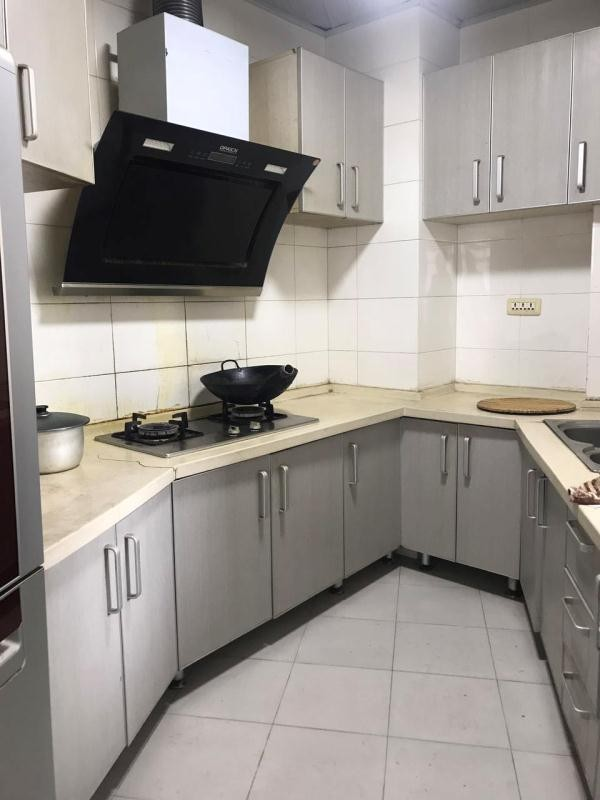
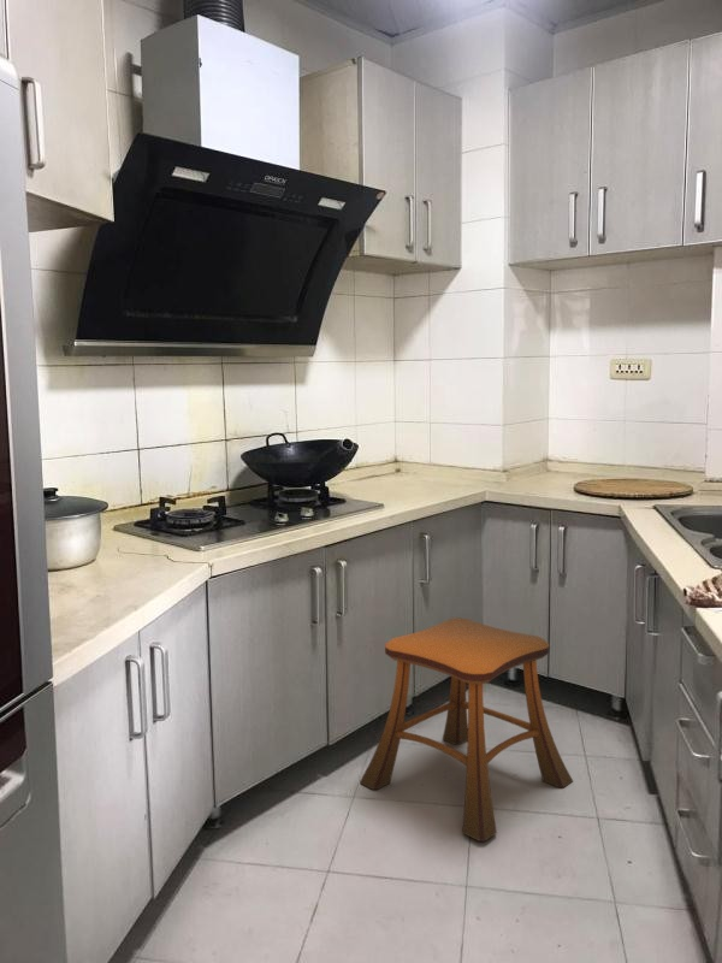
+ stool [359,616,574,843]
